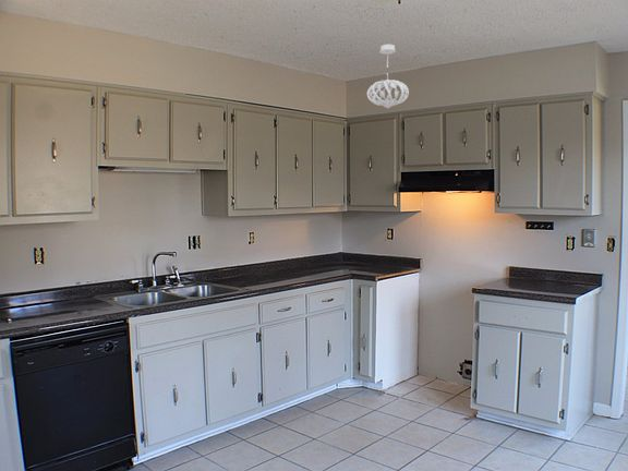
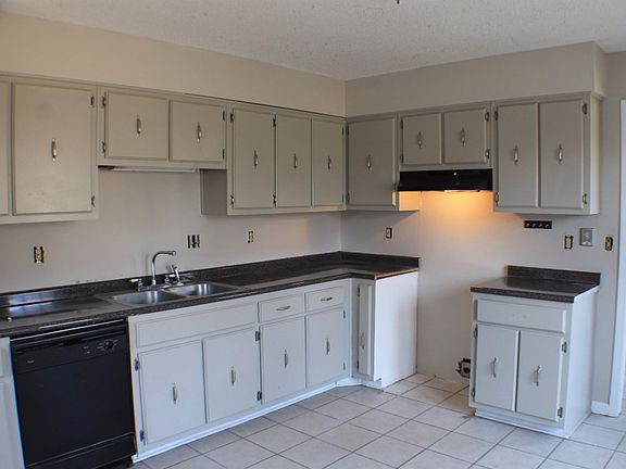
- pendant light [366,44,410,109]
